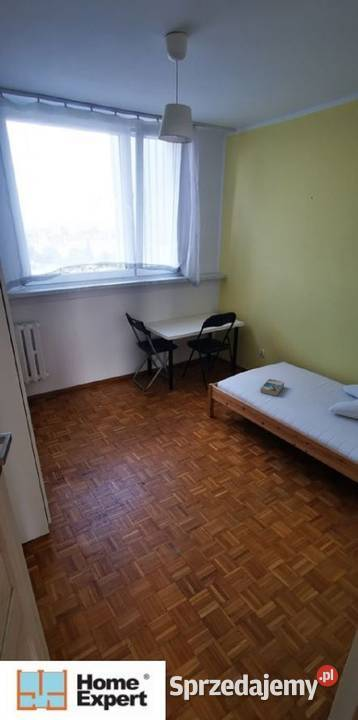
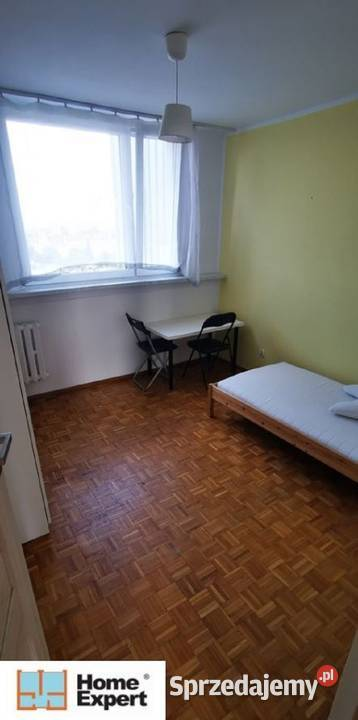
- book [259,378,285,397]
